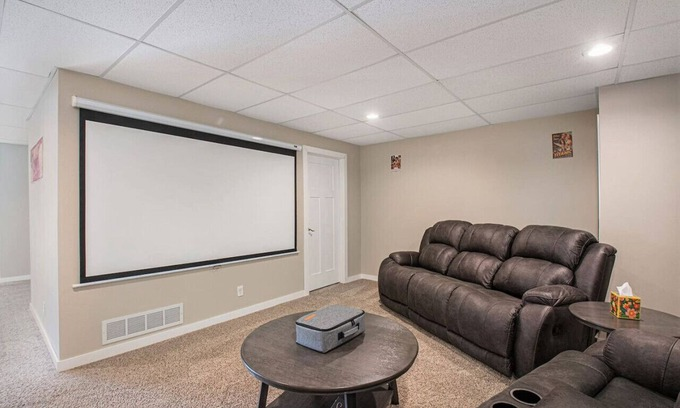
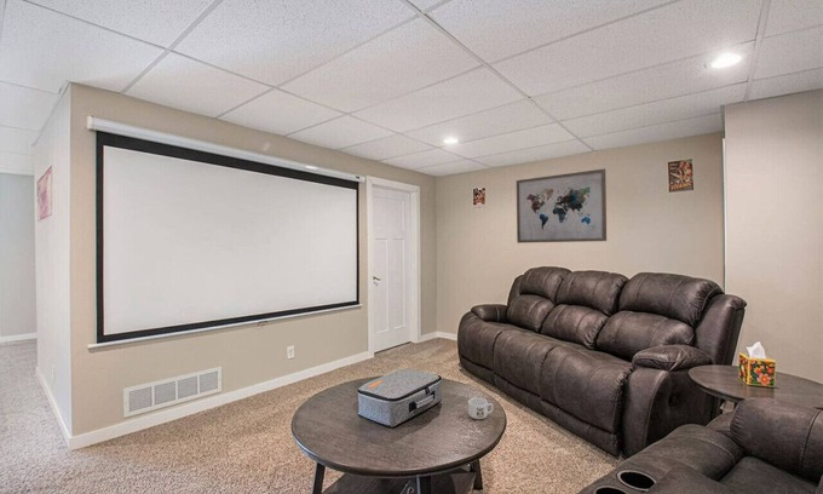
+ mug [467,397,494,420]
+ wall art [516,168,608,245]
